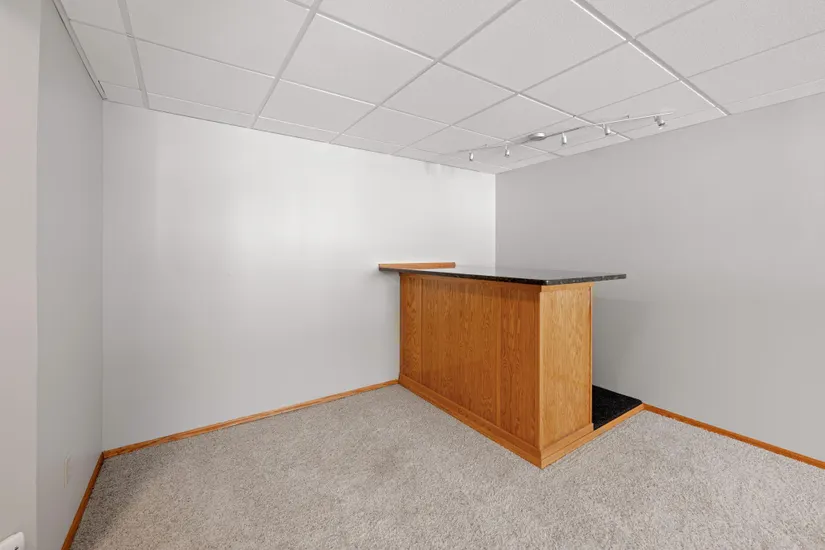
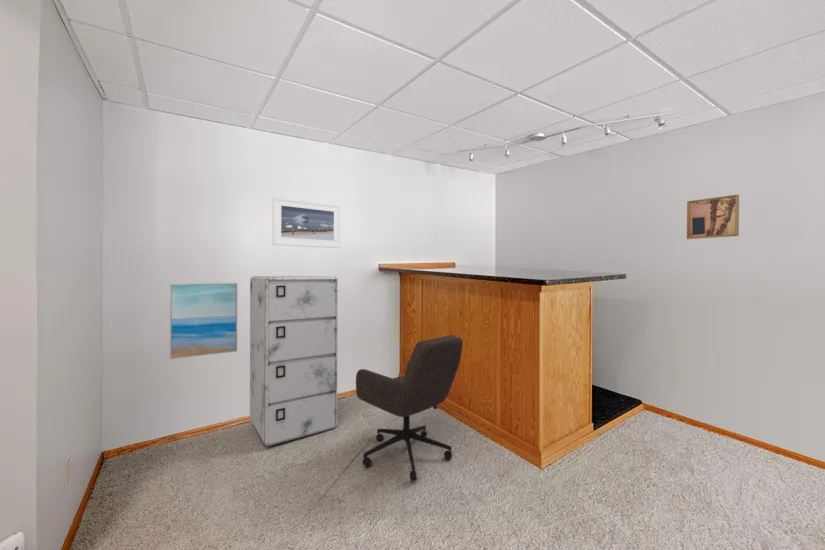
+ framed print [272,196,342,249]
+ wall art [169,282,238,360]
+ filing cabinet [249,275,339,447]
+ office chair [355,334,464,482]
+ wall art [686,194,740,240]
